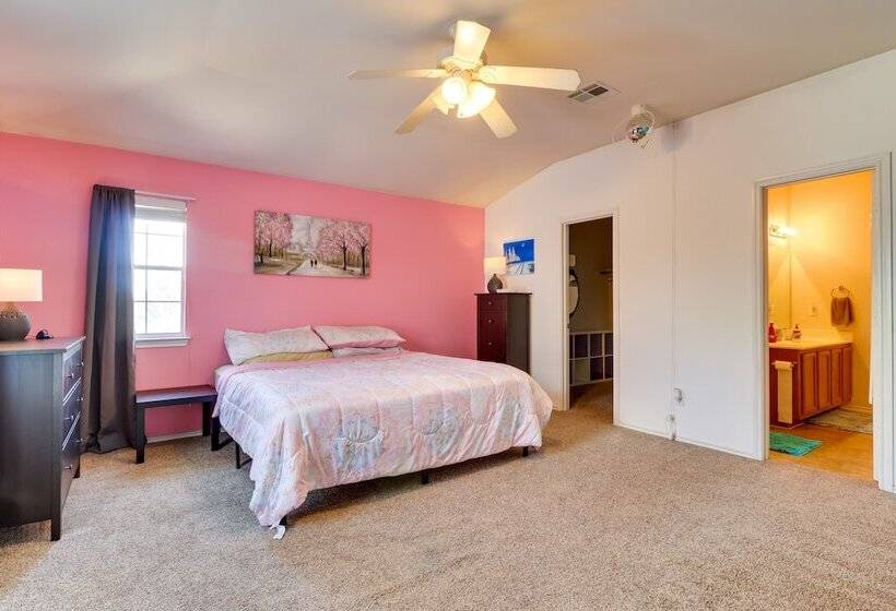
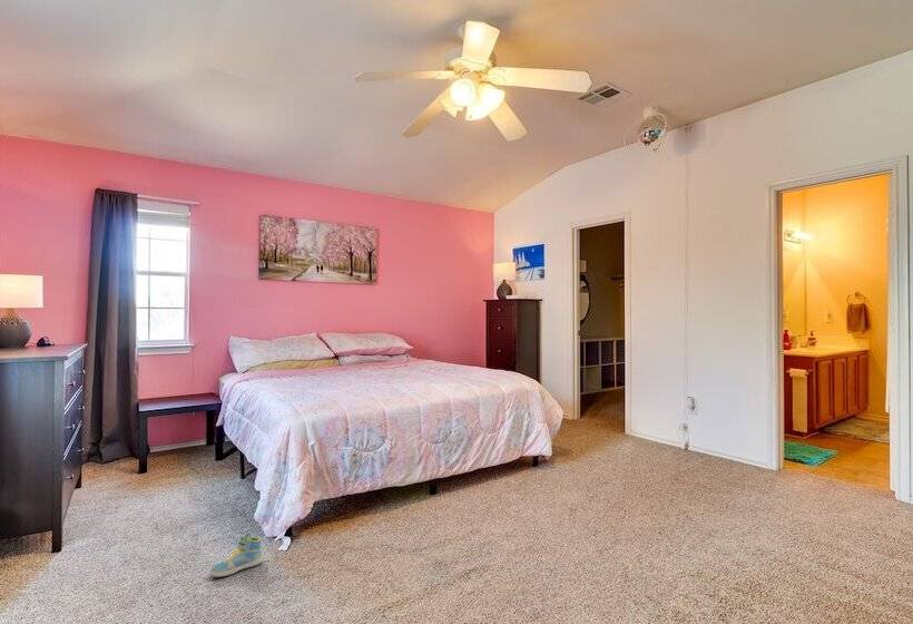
+ sneaker [208,533,264,578]
